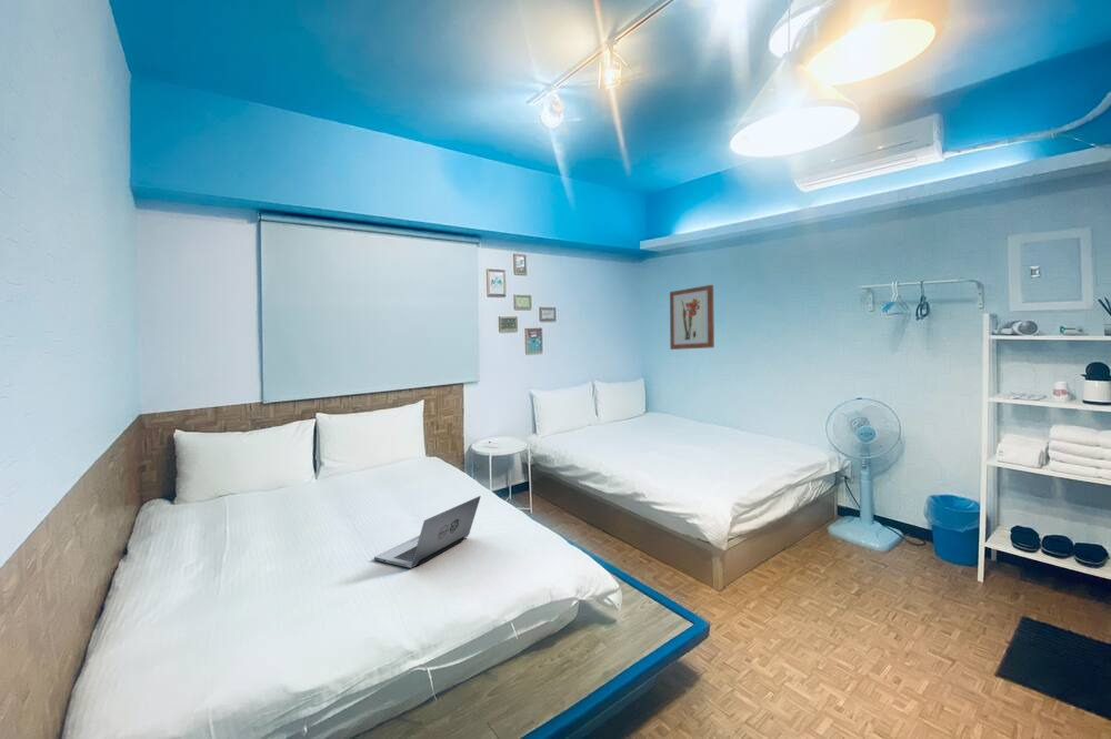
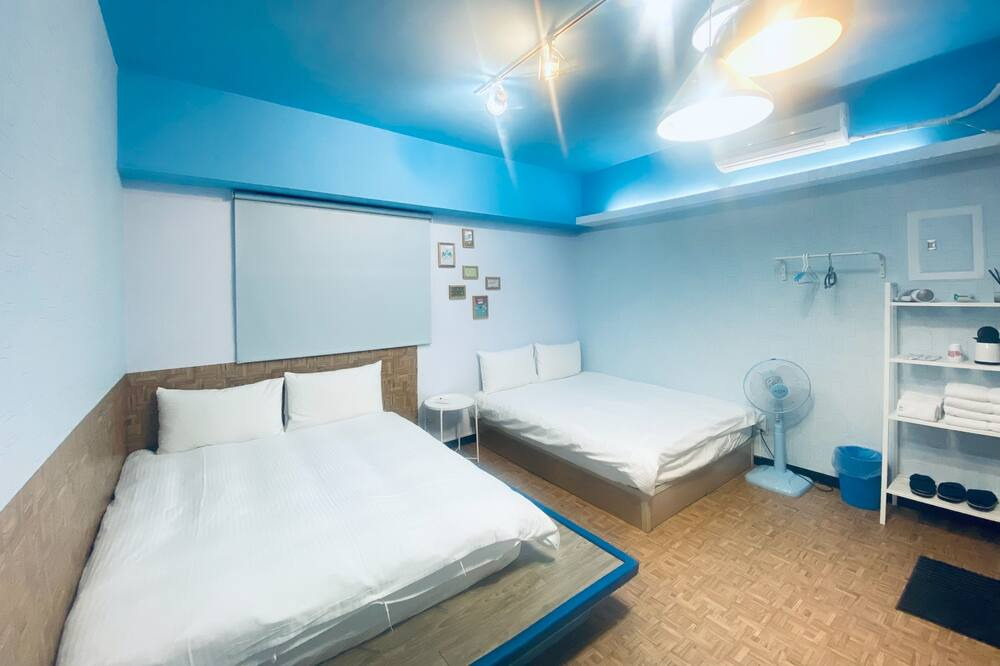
- wall art [669,284,715,351]
- laptop [373,495,482,569]
